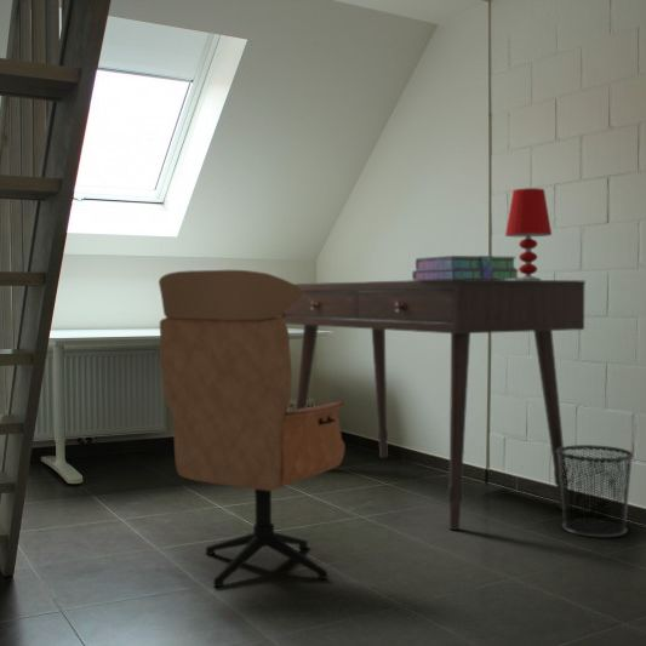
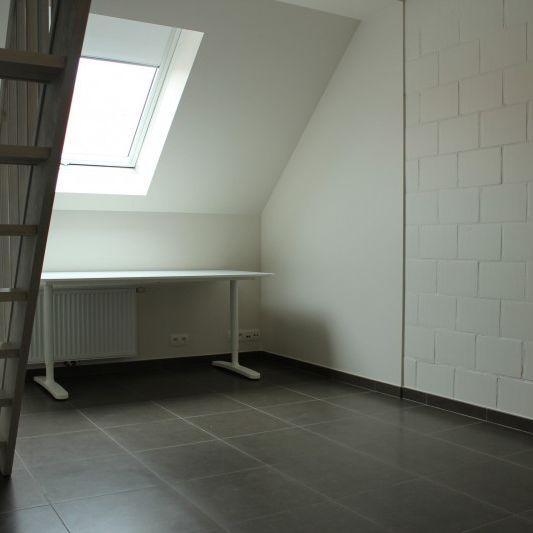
- office chair [158,269,347,588]
- waste bin [556,444,635,539]
- table lamp [504,187,553,280]
- stack of books [411,255,520,280]
- desk [276,279,587,531]
